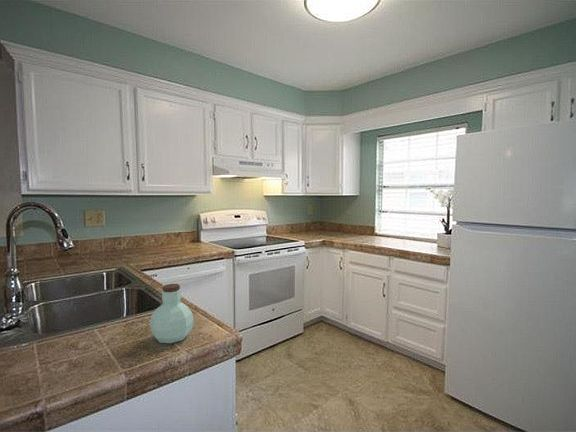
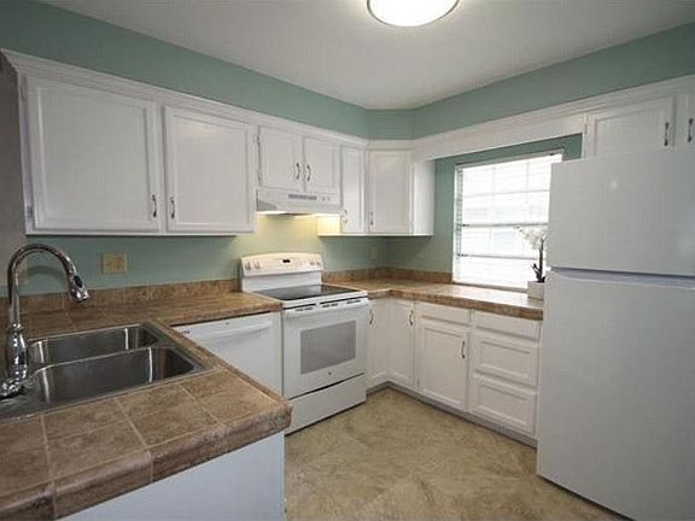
- jar [149,283,195,344]
